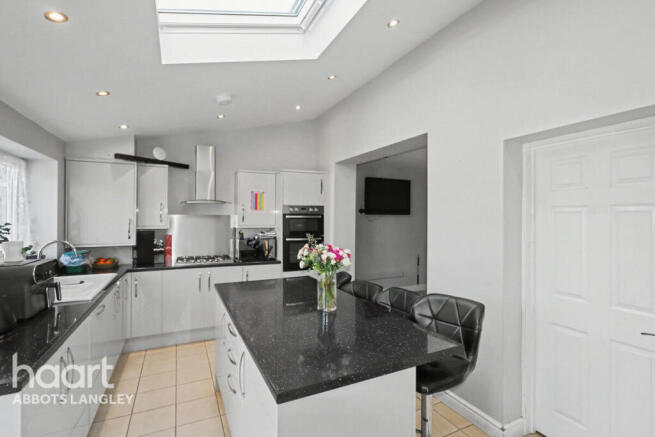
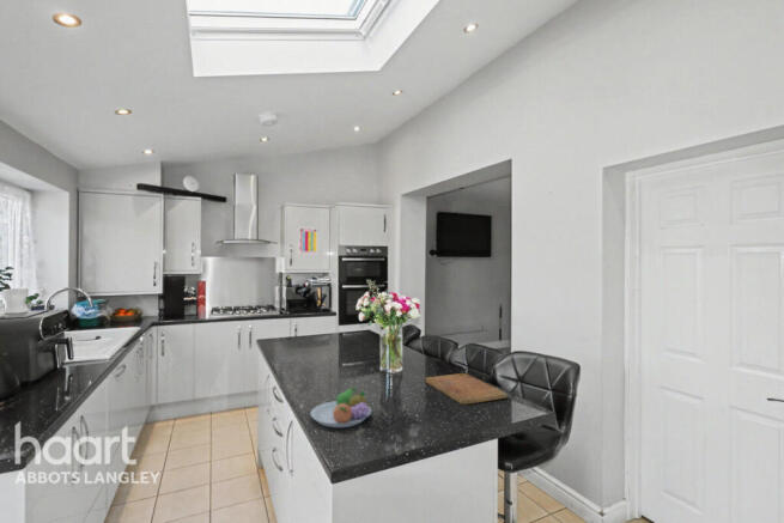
+ fruit bowl [309,387,372,428]
+ cutting board [425,372,508,406]
